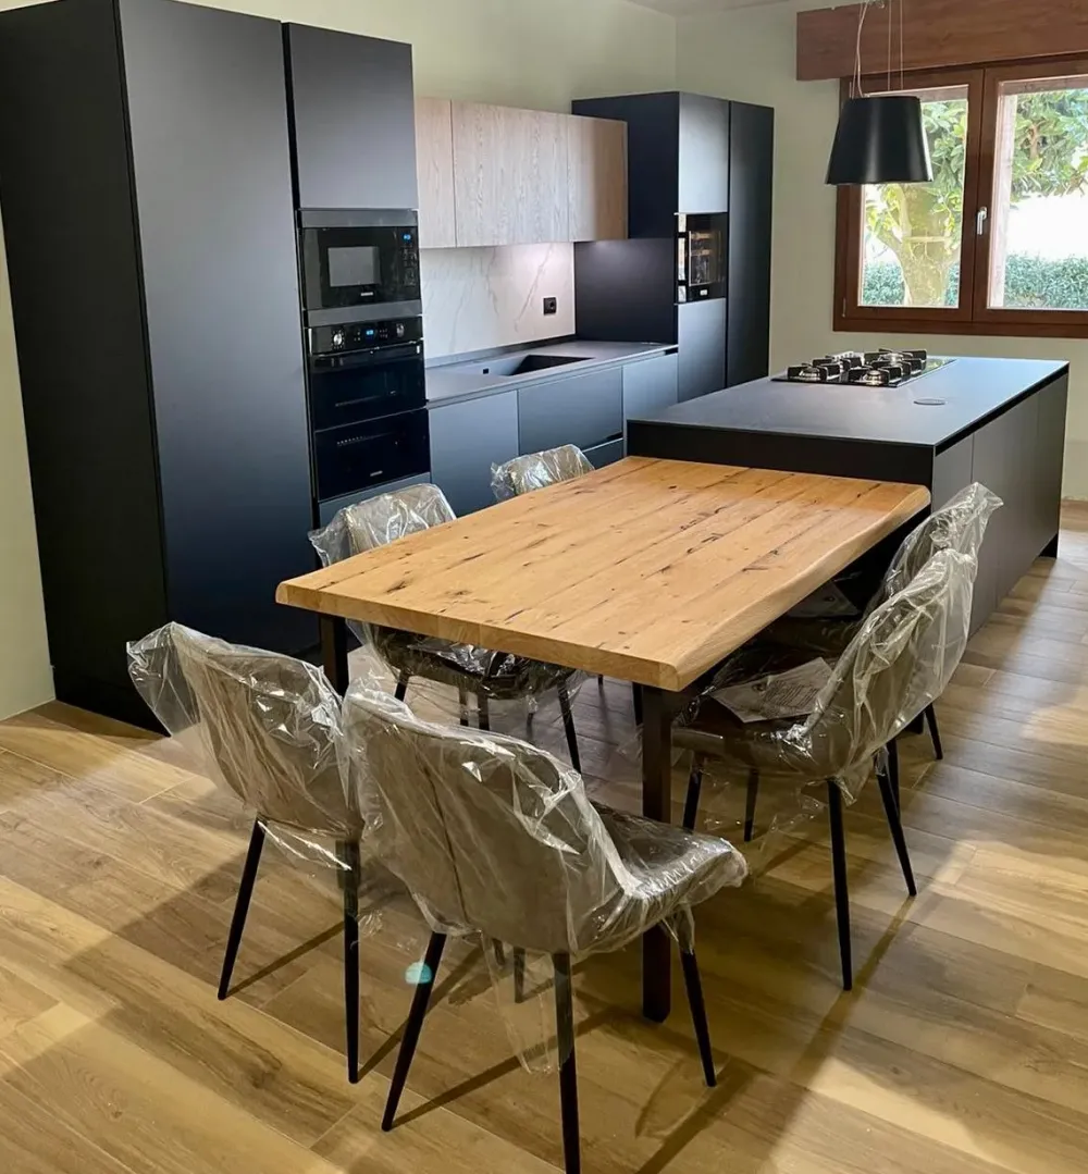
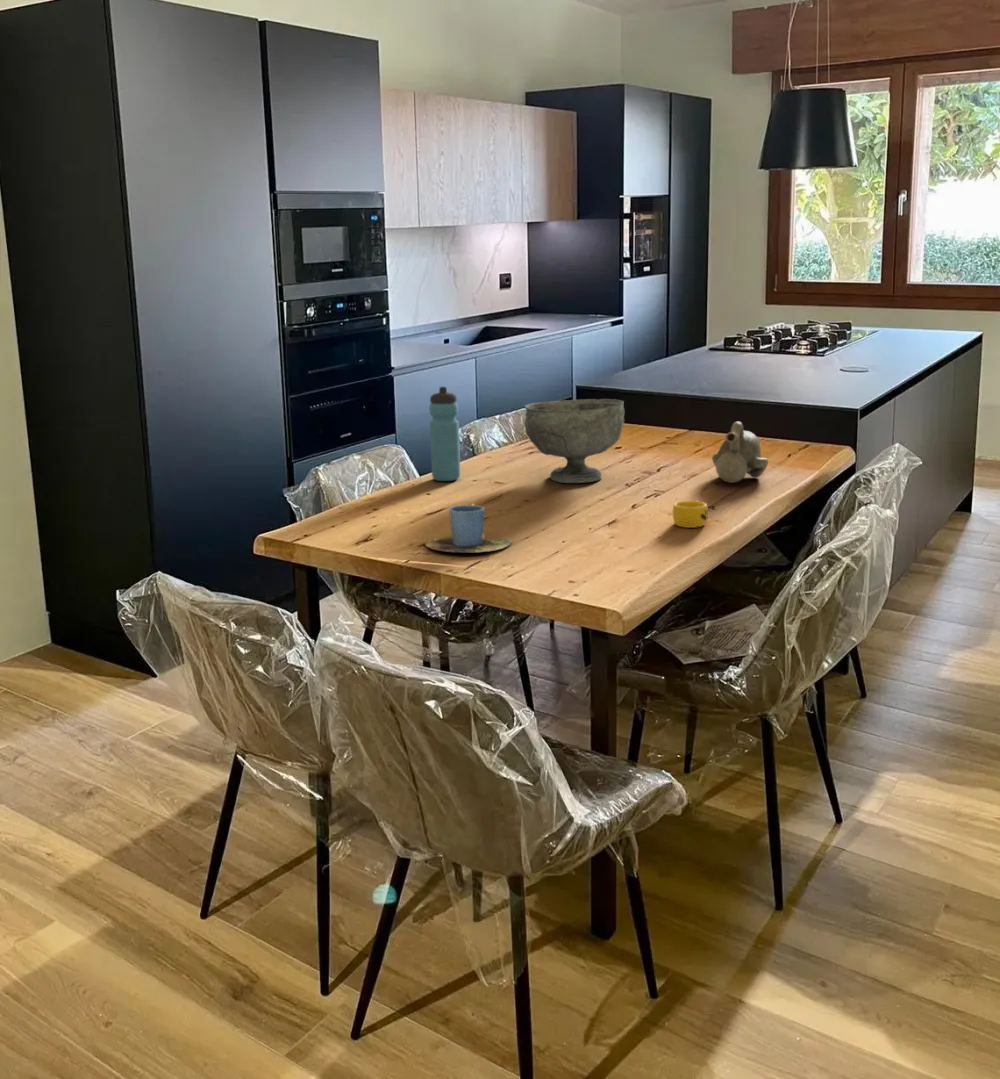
+ cup [671,499,709,529]
+ decorative bowl [523,398,625,484]
+ water bottle [428,386,461,482]
+ teapot [711,421,769,484]
+ cup [425,504,512,553]
